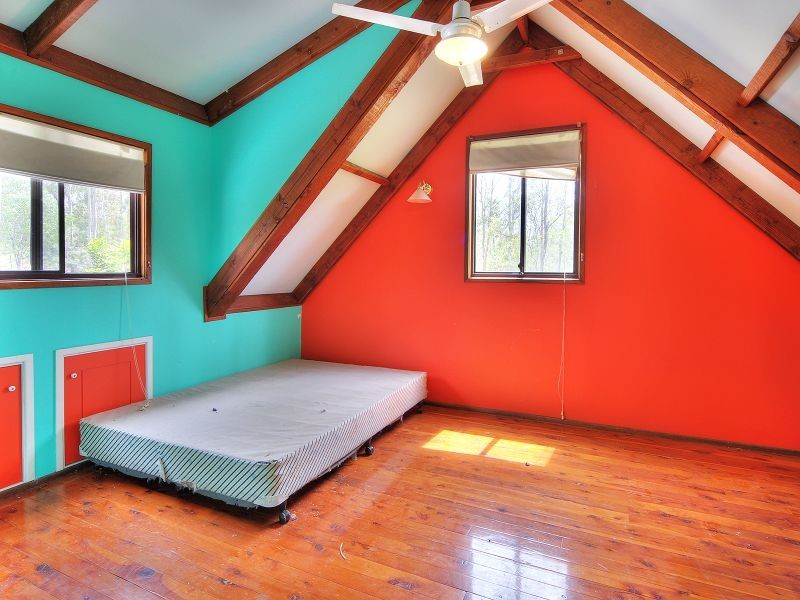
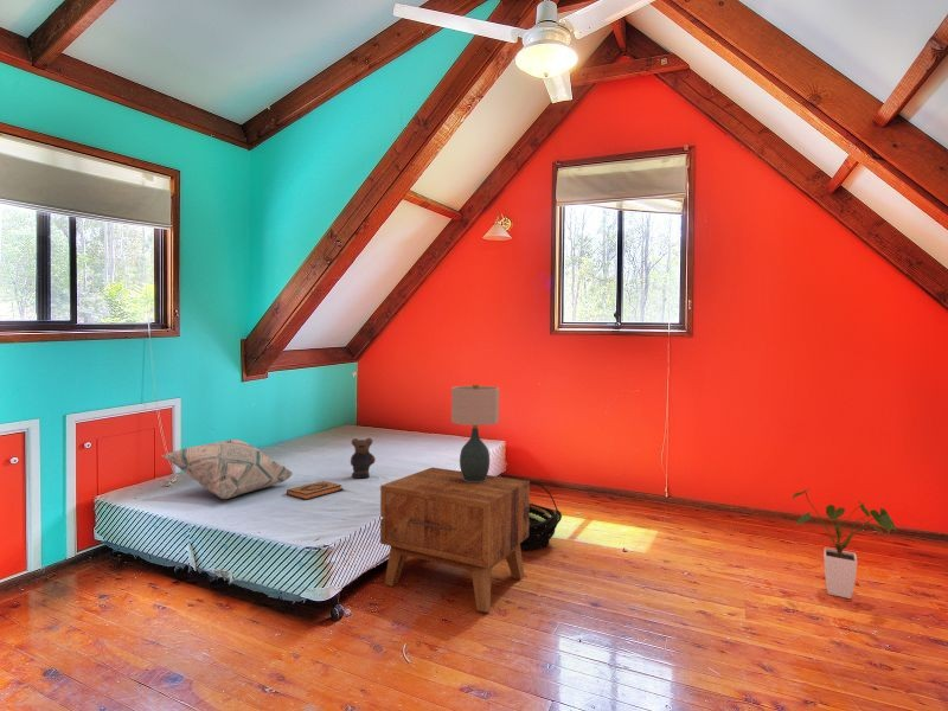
+ teddy bear [350,437,377,480]
+ hardback book [286,480,342,501]
+ side table [379,467,531,613]
+ decorative pillow [160,438,294,500]
+ table lamp [450,383,500,482]
+ house plant [792,488,898,600]
+ basket [520,481,563,552]
